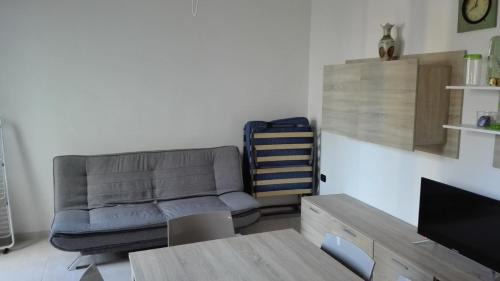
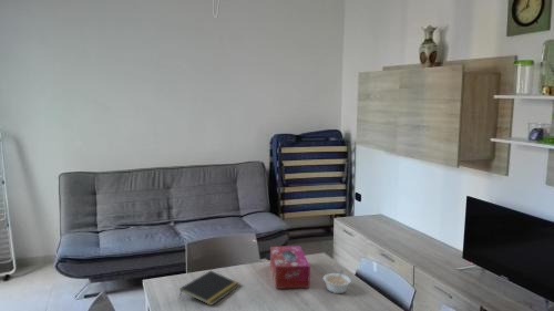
+ tissue box [269,245,311,290]
+ notepad [178,270,240,307]
+ legume [322,269,352,294]
